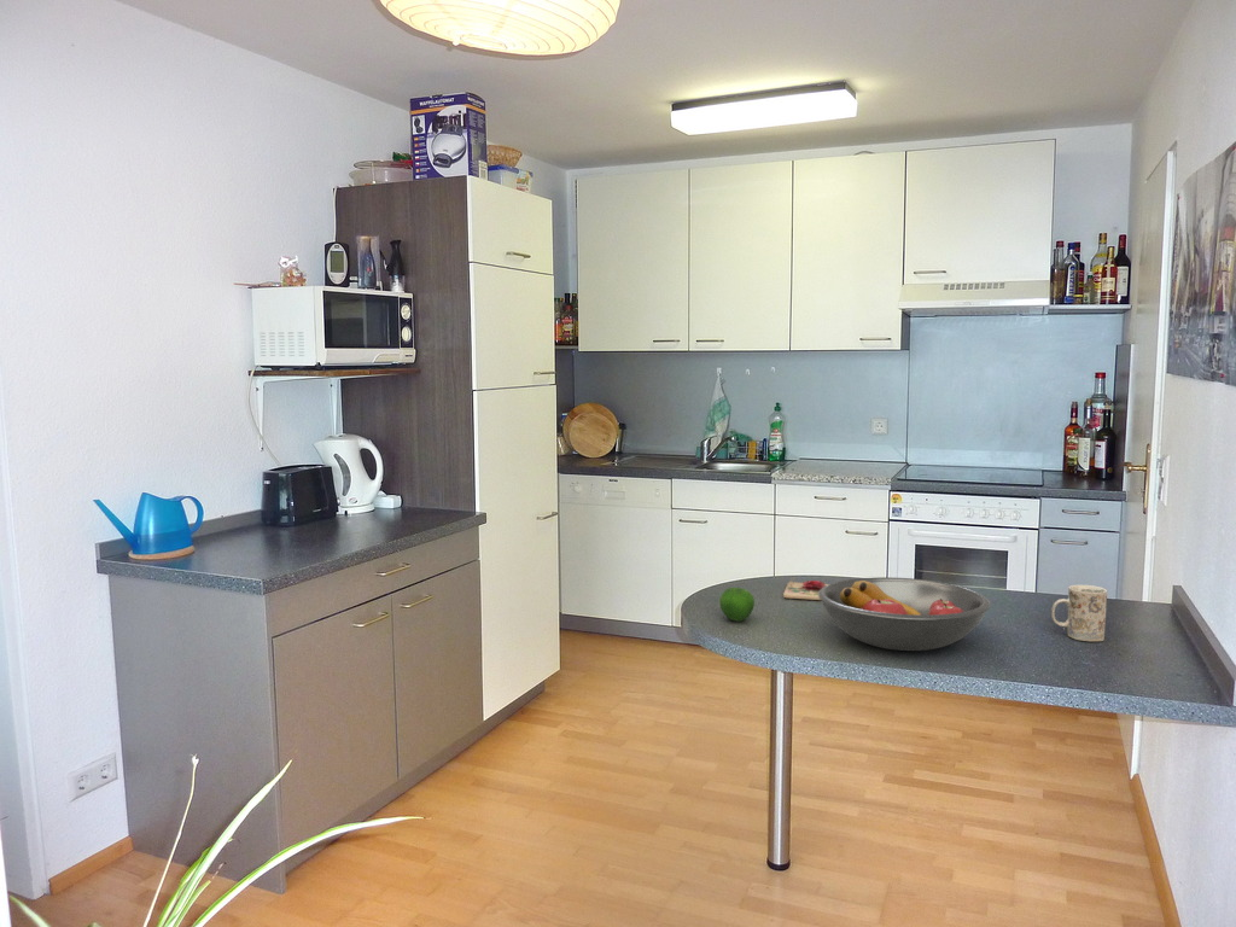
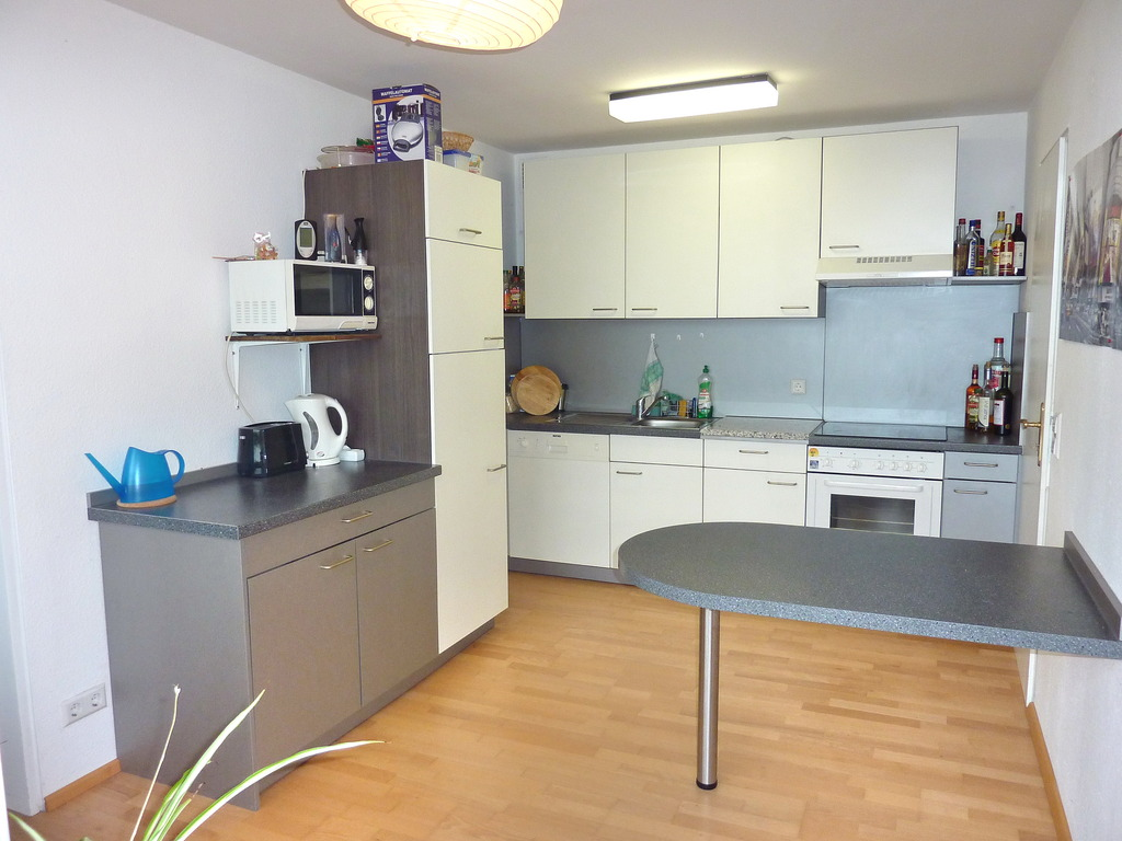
- cutting board [782,577,829,601]
- fruit bowl [818,576,992,652]
- mug [1050,584,1108,642]
- apple [718,587,756,623]
